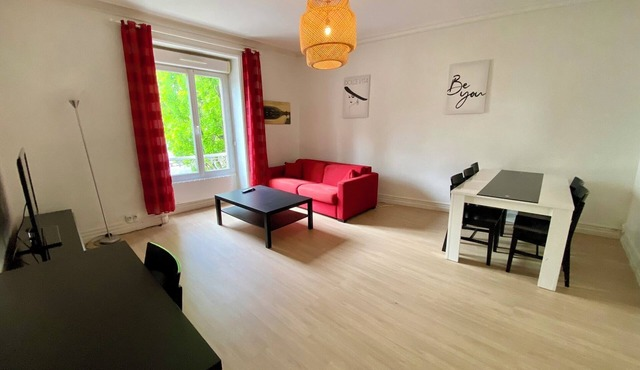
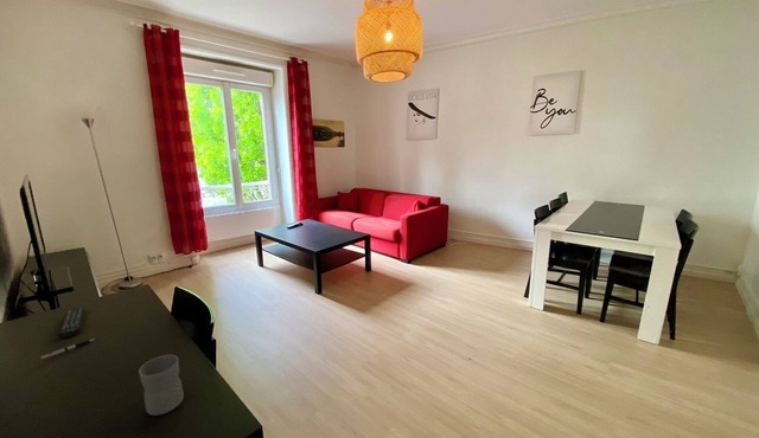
+ mug [138,354,185,417]
+ remote control [57,307,87,340]
+ pen [39,337,97,360]
